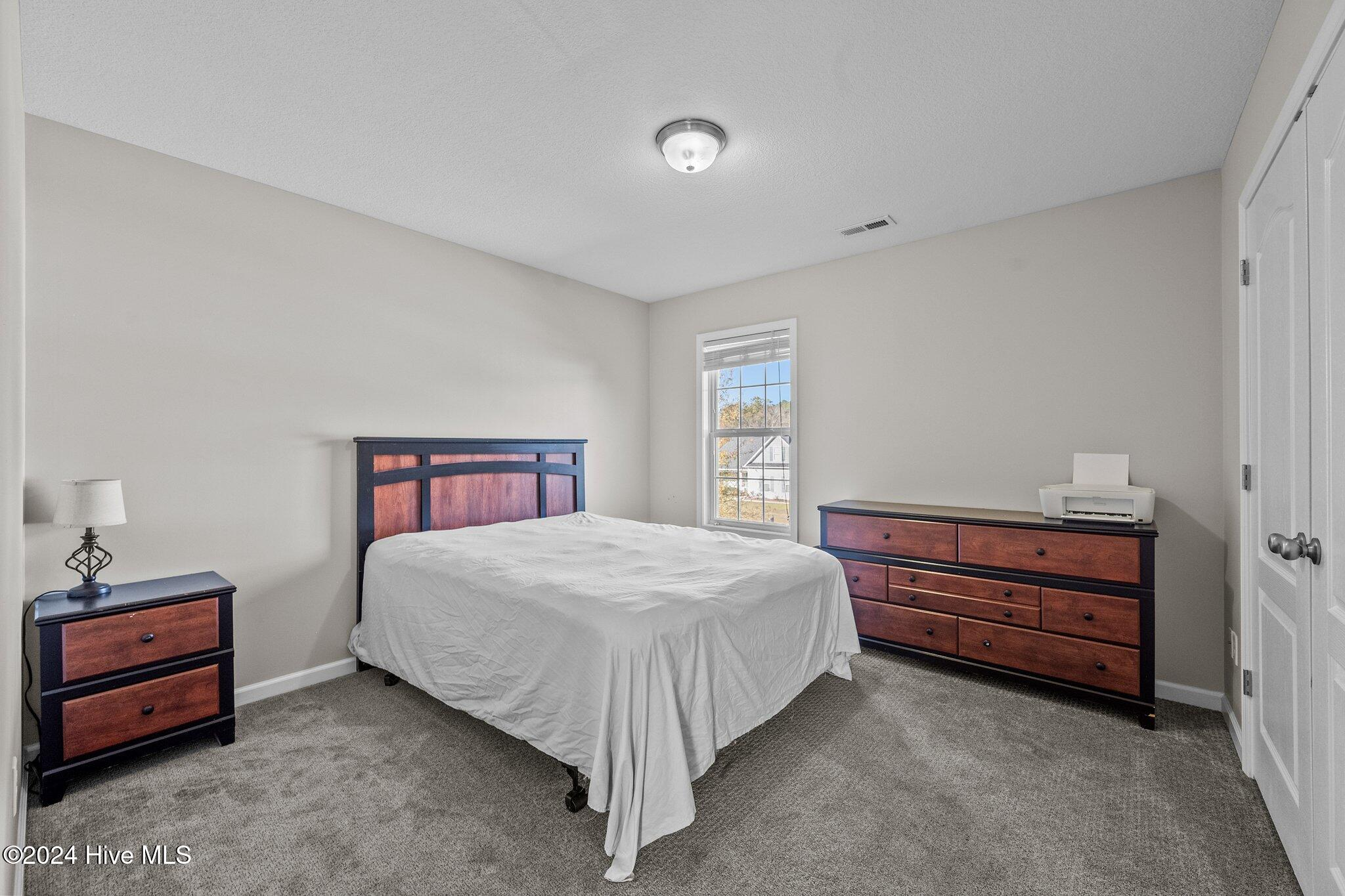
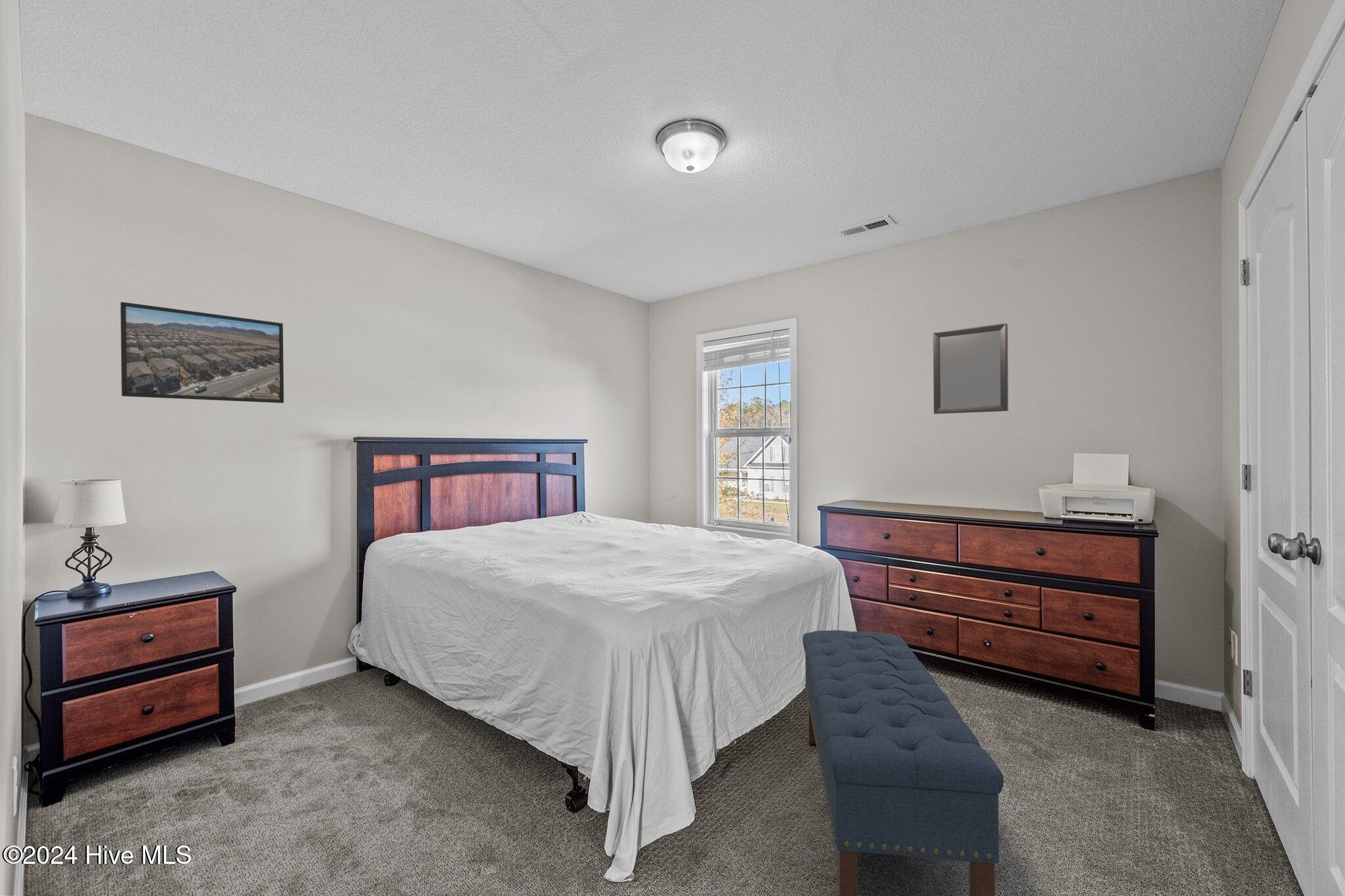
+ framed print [120,301,284,404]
+ bench [802,629,1004,896]
+ home mirror [933,322,1009,415]
